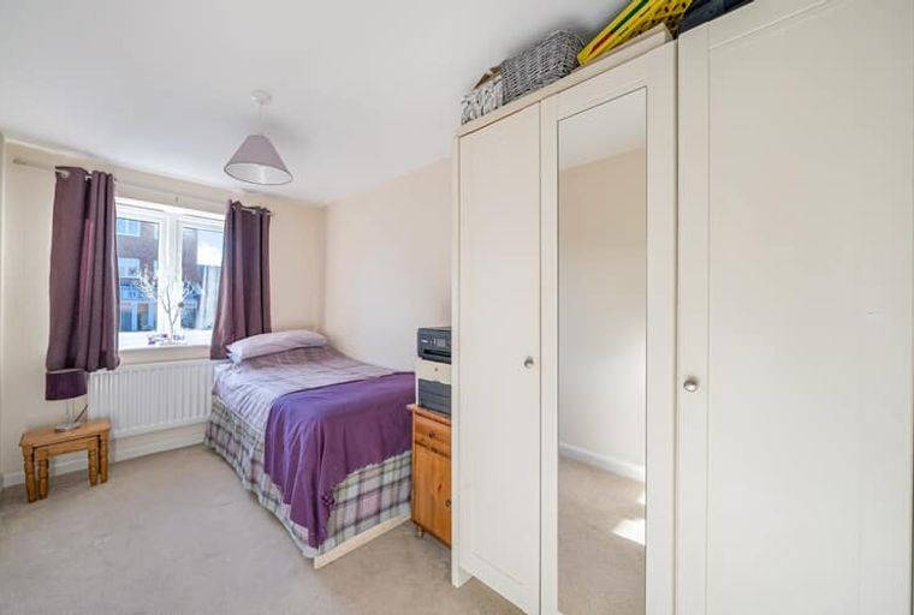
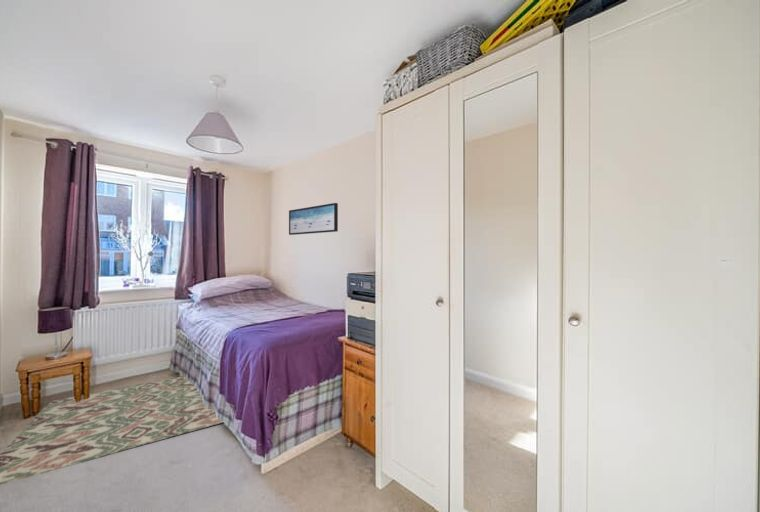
+ rug [0,375,224,485]
+ wall art [288,202,339,236]
